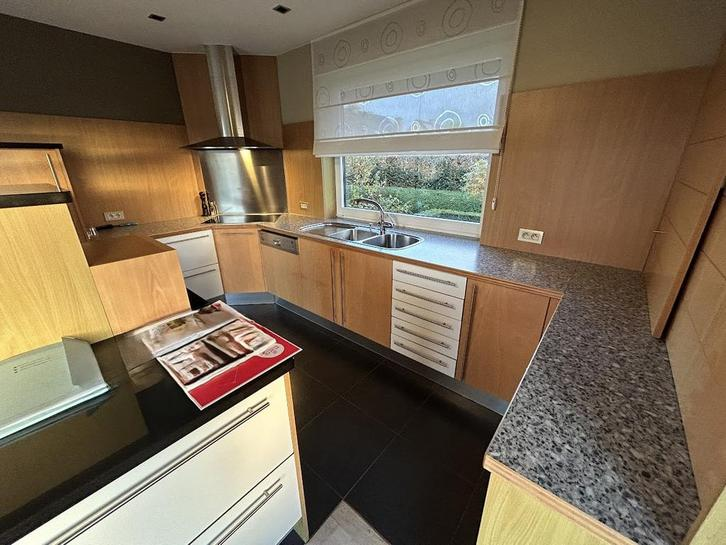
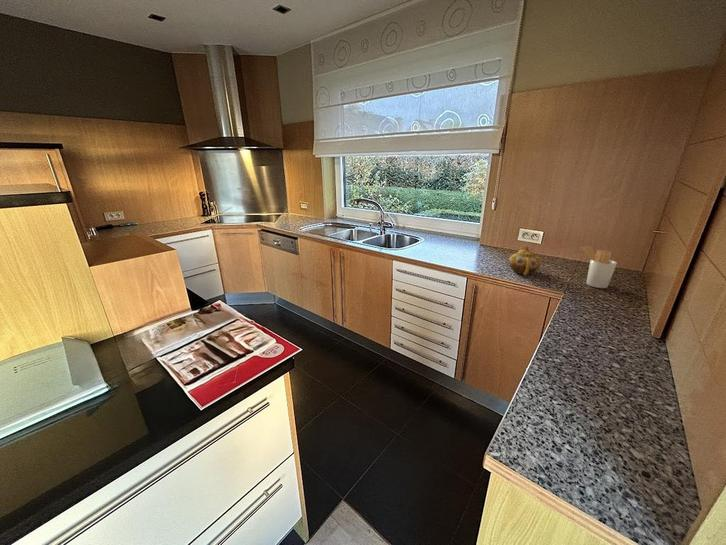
+ utensil holder [579,245,618,289]
+ teapot [507,245,542,276]
